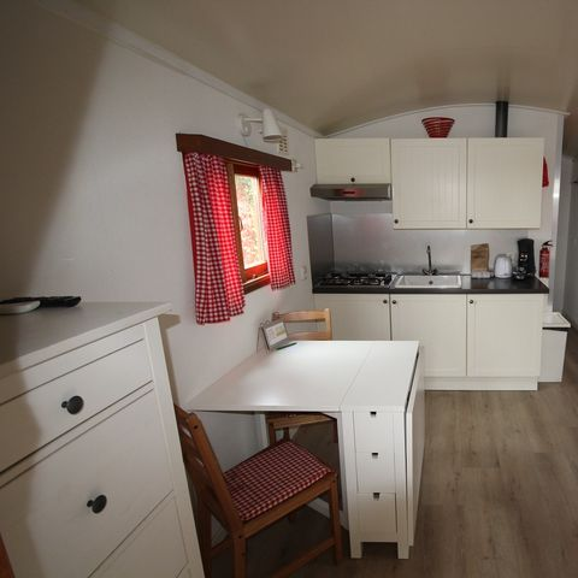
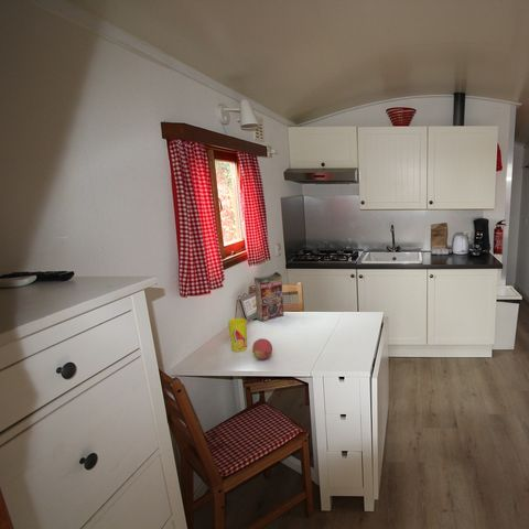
+ cup [227,317,248,353]
+ fruit [251,337,273,360]
+ cereal box [253,271,284,322]
